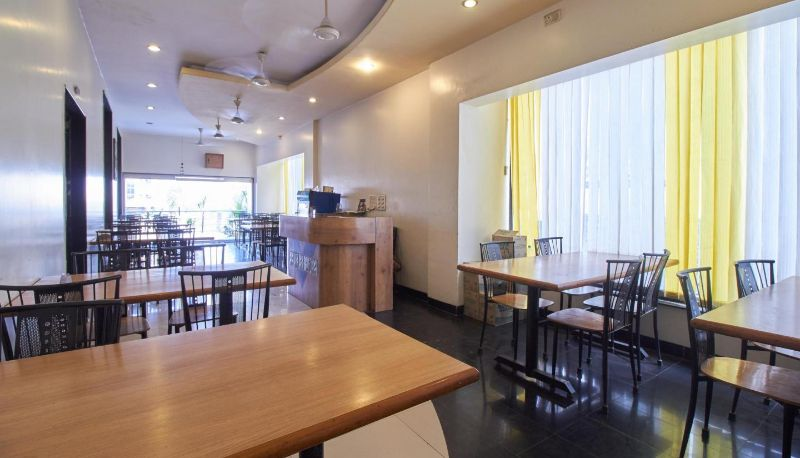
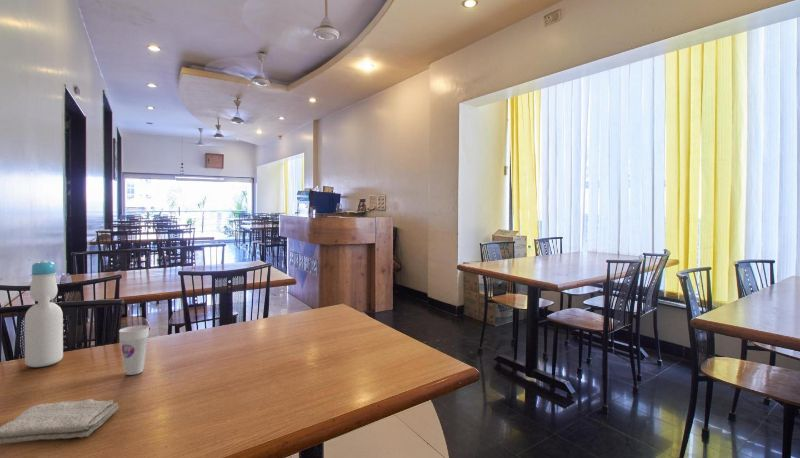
+ bottle [24,259,64,368]
+ cup [118,325,150,376]
+ washcloth [0,398,120,445]
